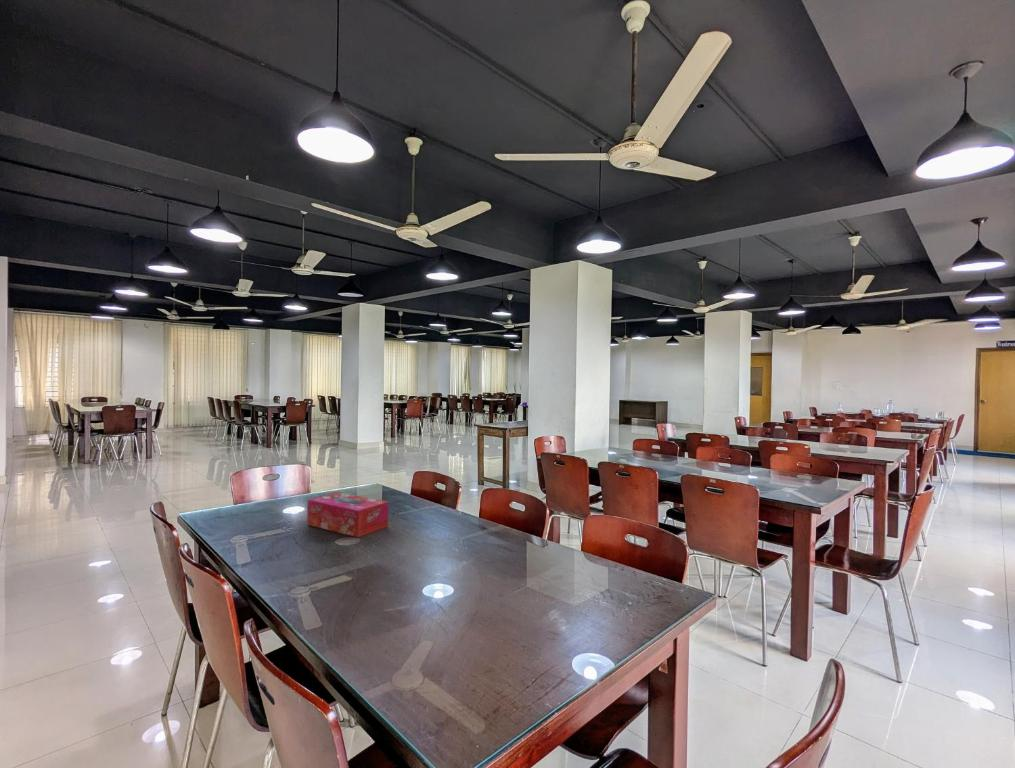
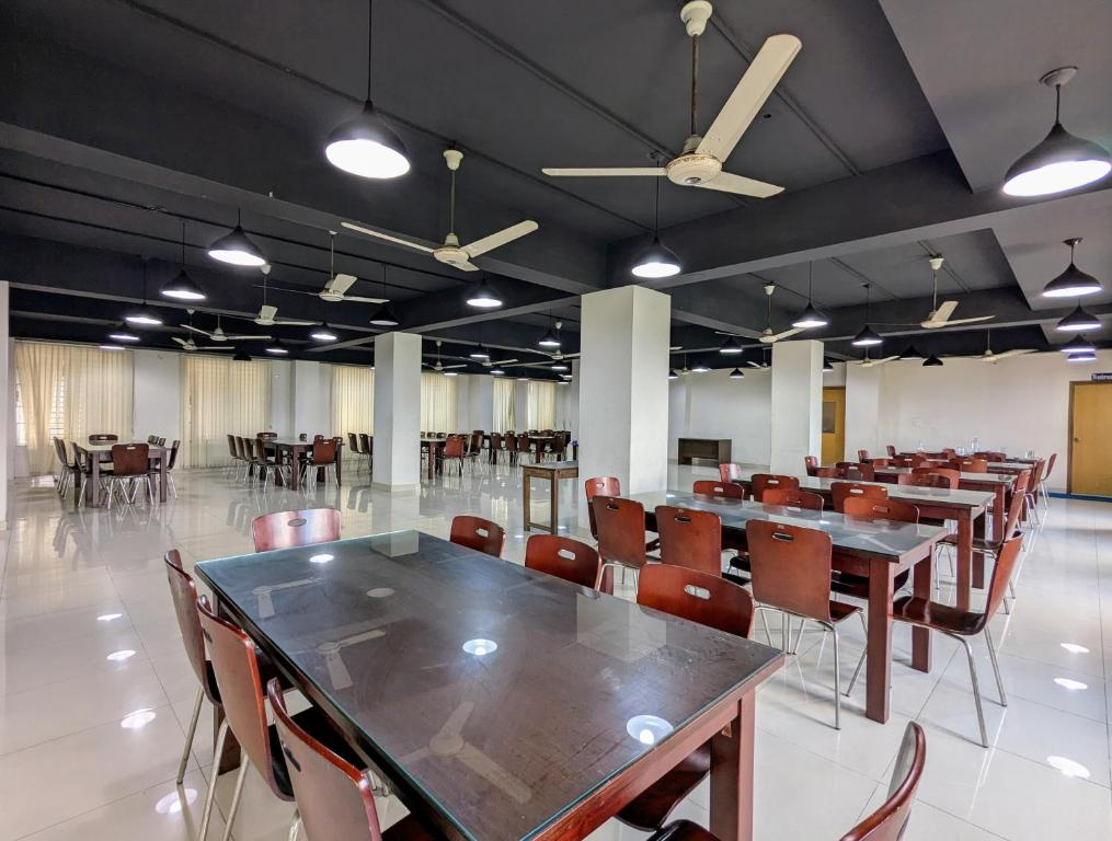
- tissue box [306,491,389,538]
